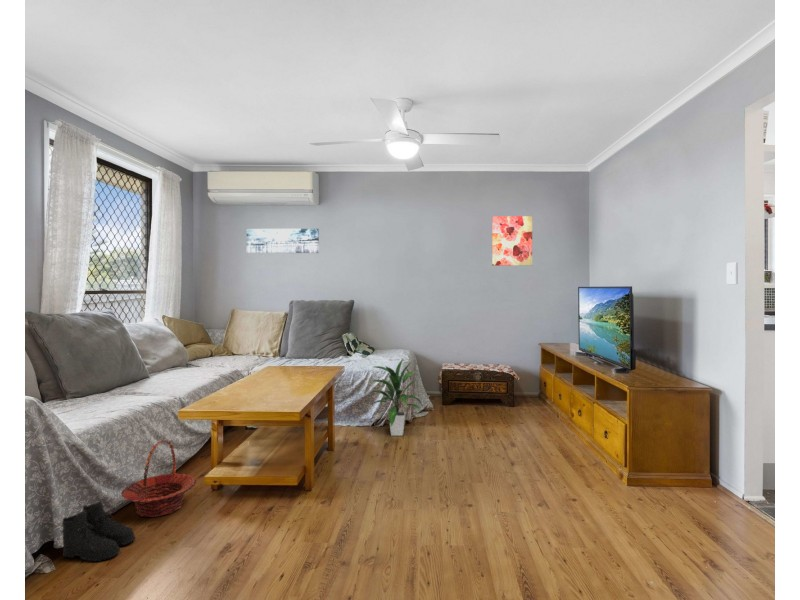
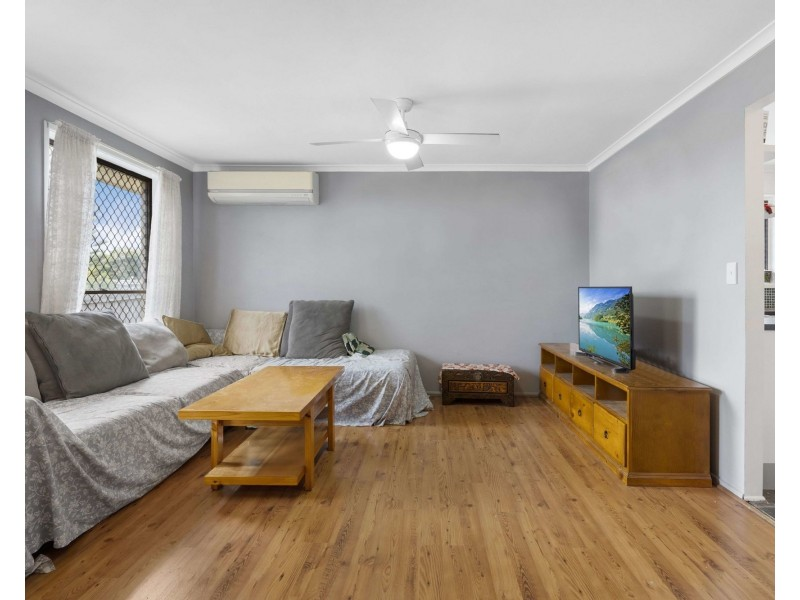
- basket [120,439,198,518]
- wall art [246,228,320,254]
- wall art [491,215,533,267]
- indoor plant [369,358,423,437]
- boots [60,500,136,563]
